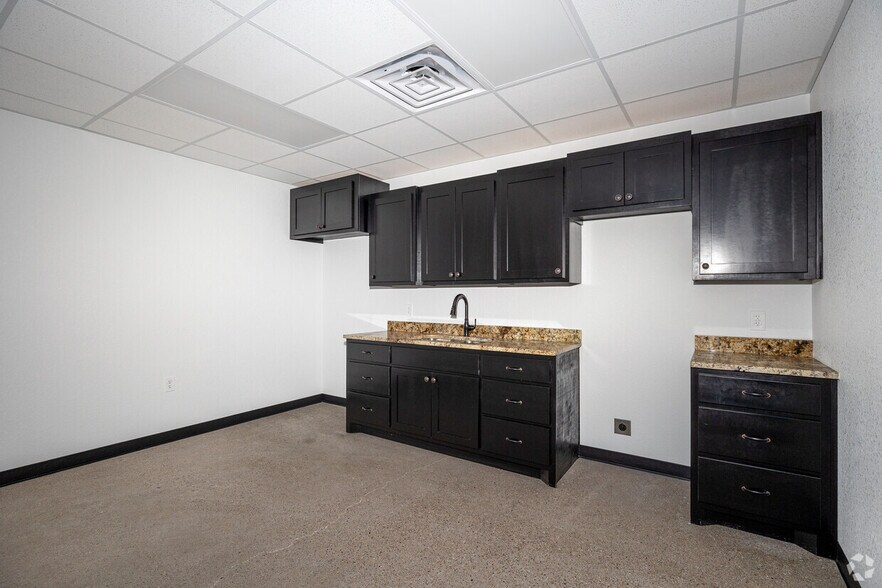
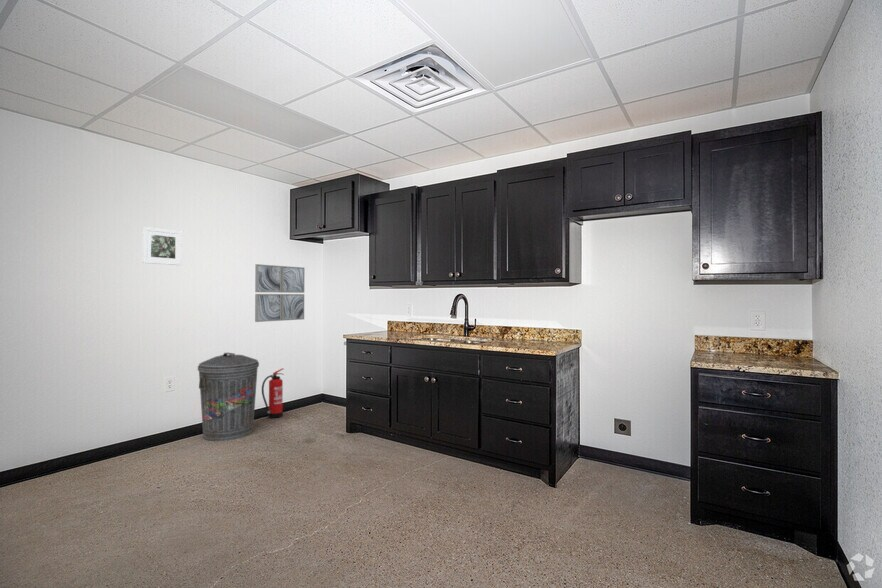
+ wall art [254,263,306,323]
+ trash can [197,352,260,442]
+ fire extinguisher [261,367,285,419]
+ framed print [142,226,183,266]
